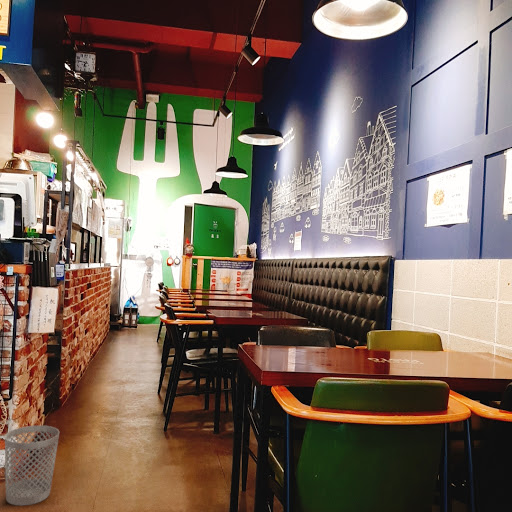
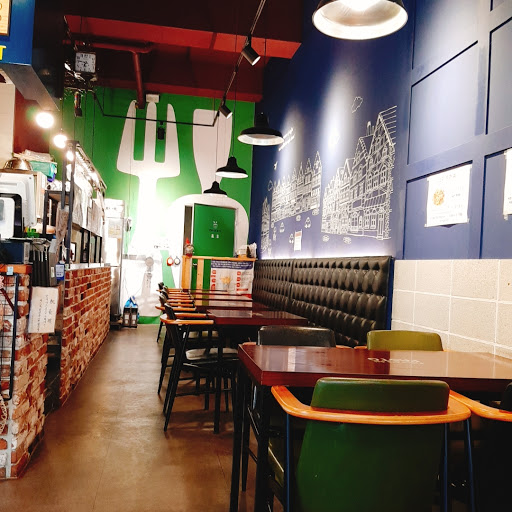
- wastebasket [4,425,60,506]
